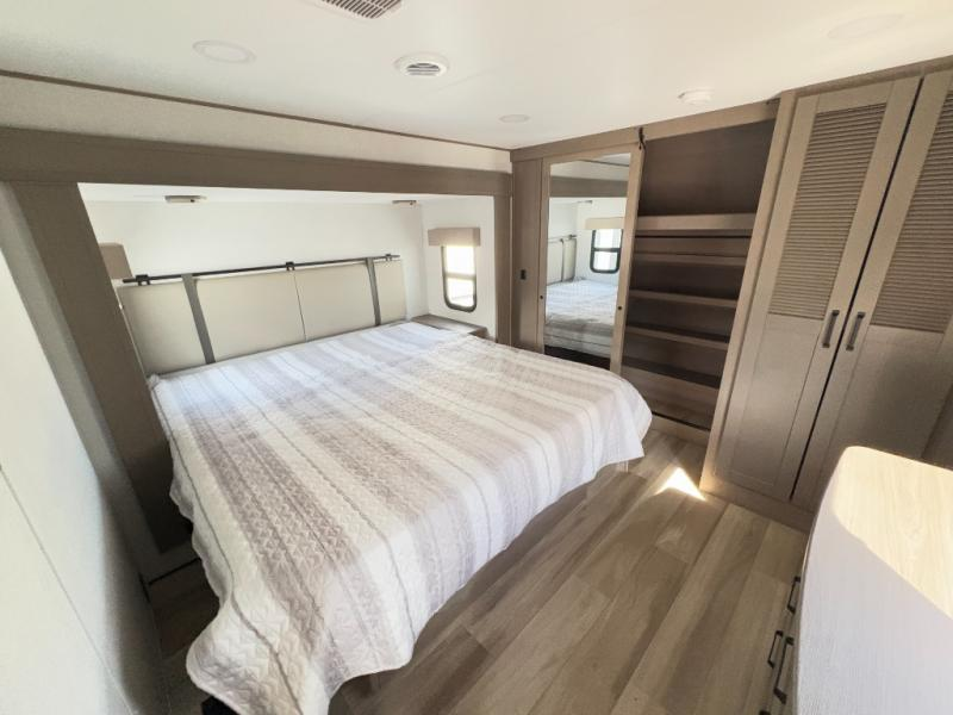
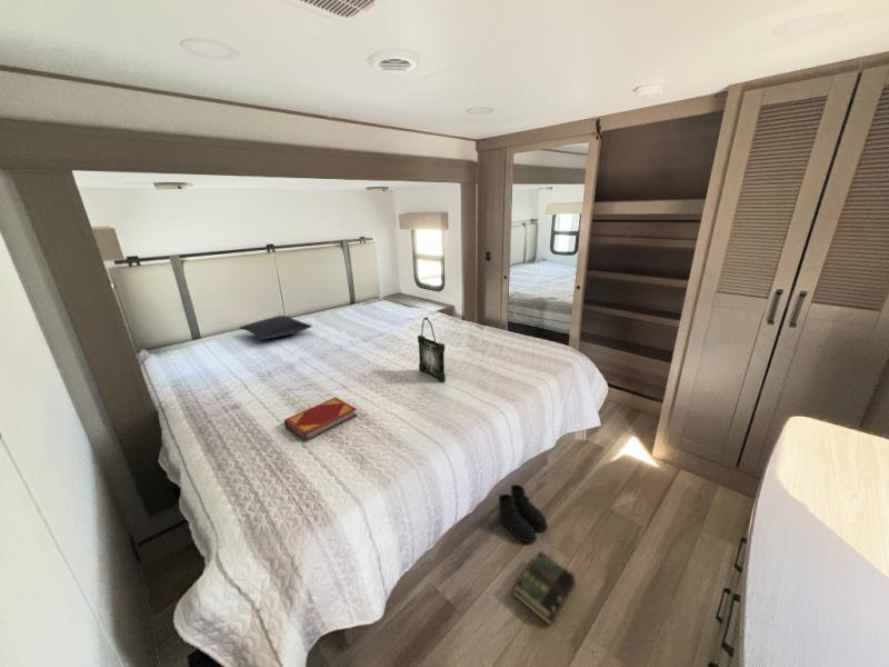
+ hardback book [283,397,358,442]
+ photo frame [417,316,447,384]
+ pillow [238,315,313,340]
+ book [511,550,577,626]
+ boots [497,484,549,544]
